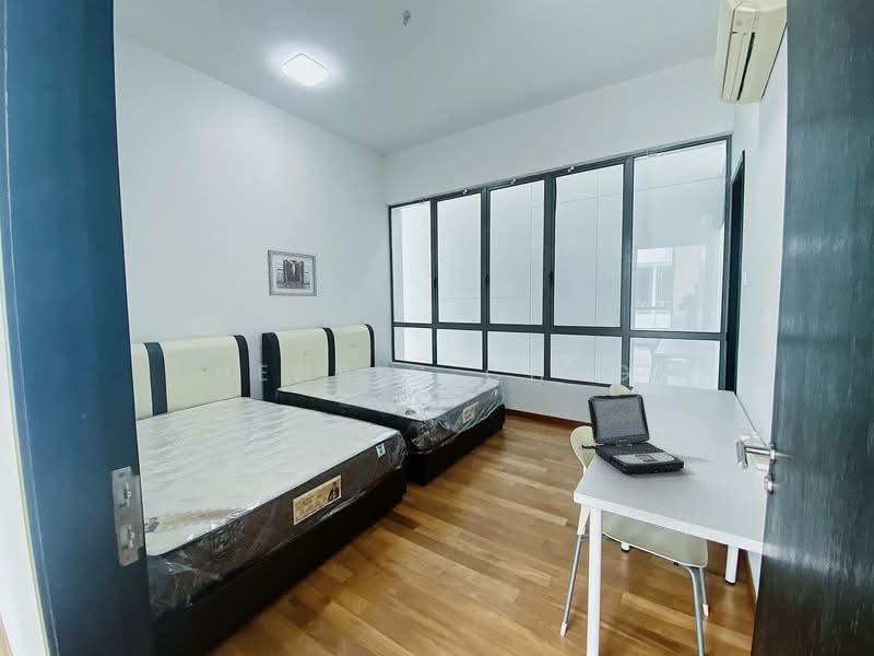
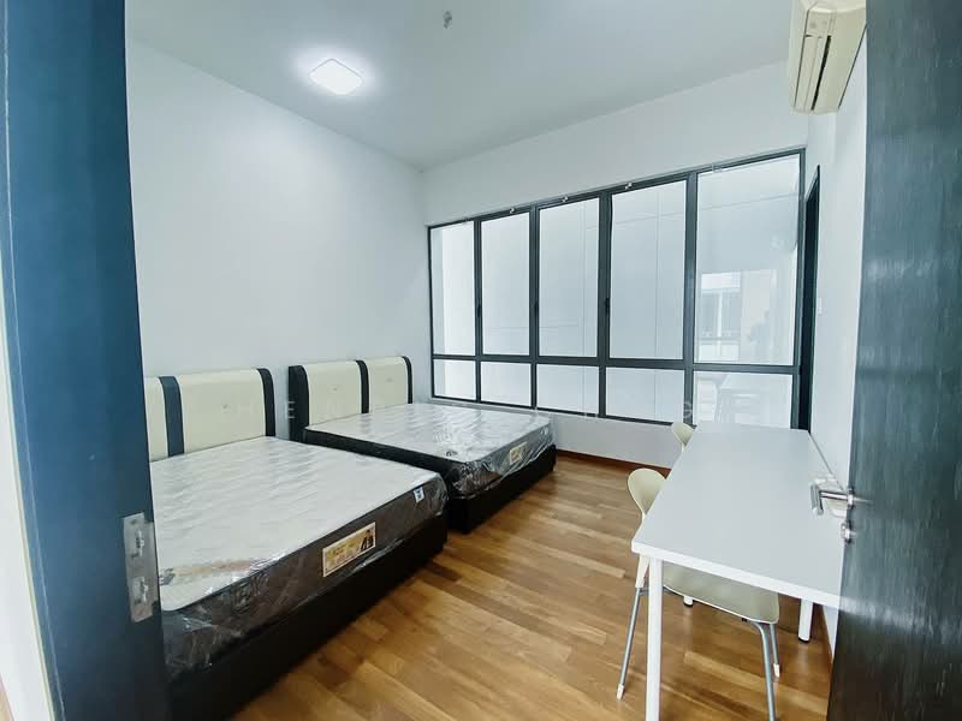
- wall art [267,249,318,297]
- laptop [580,393,685,475]
